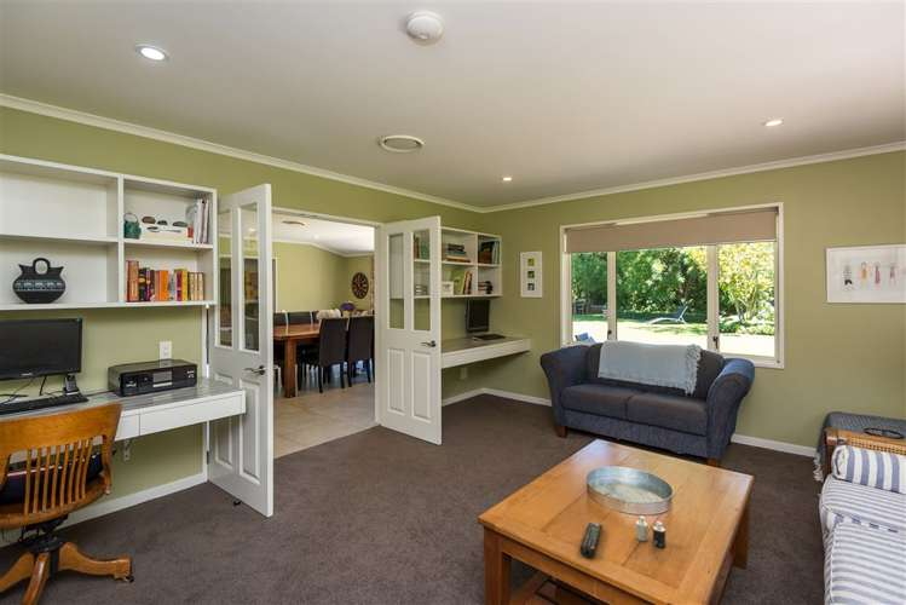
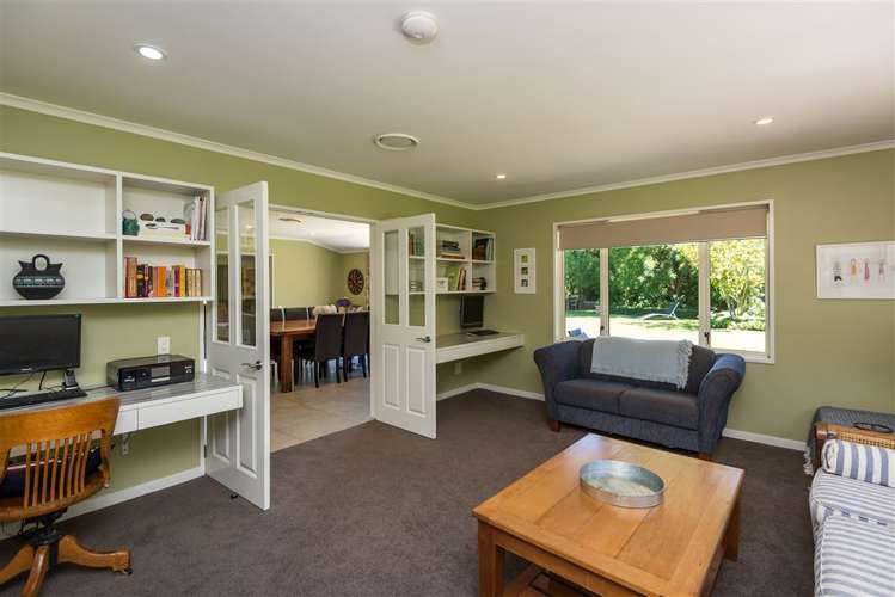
- candle [635,514,666,548]
- remote control [579,522,604,559]
